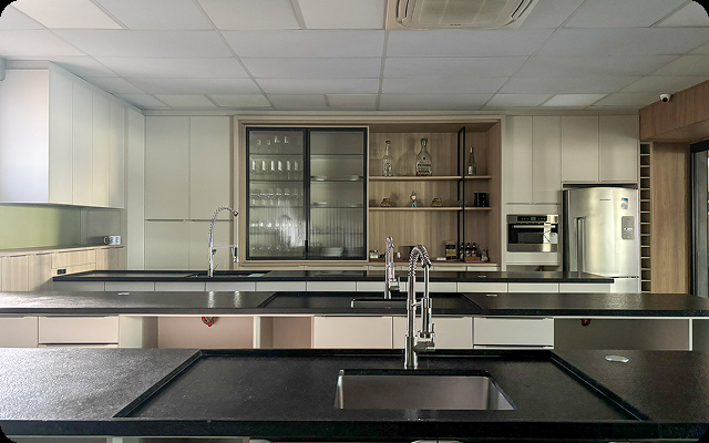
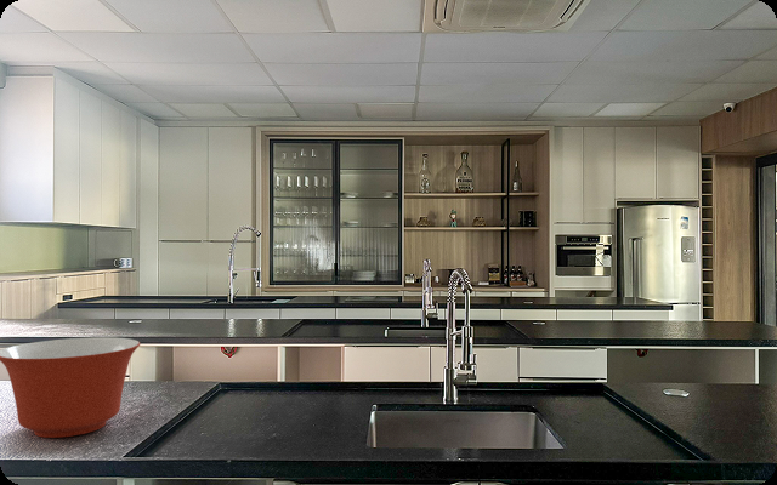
+ mixing bowl [0,336,141,439]
